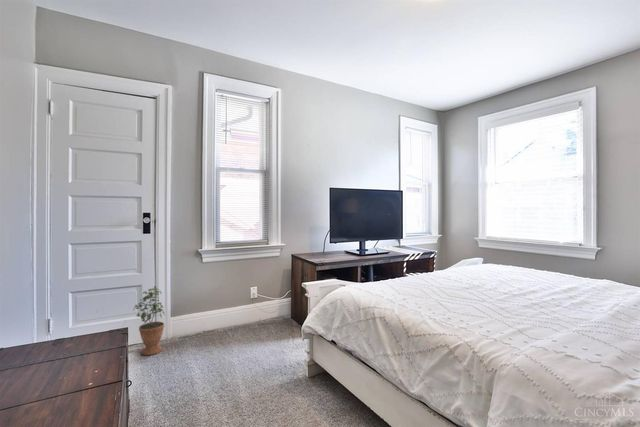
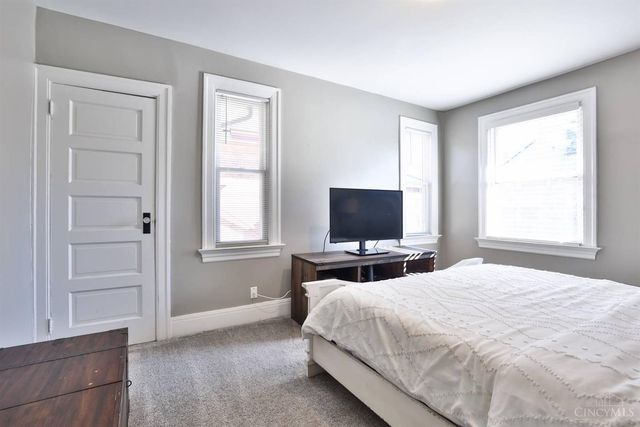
- potted plant [132,286,166,356]
